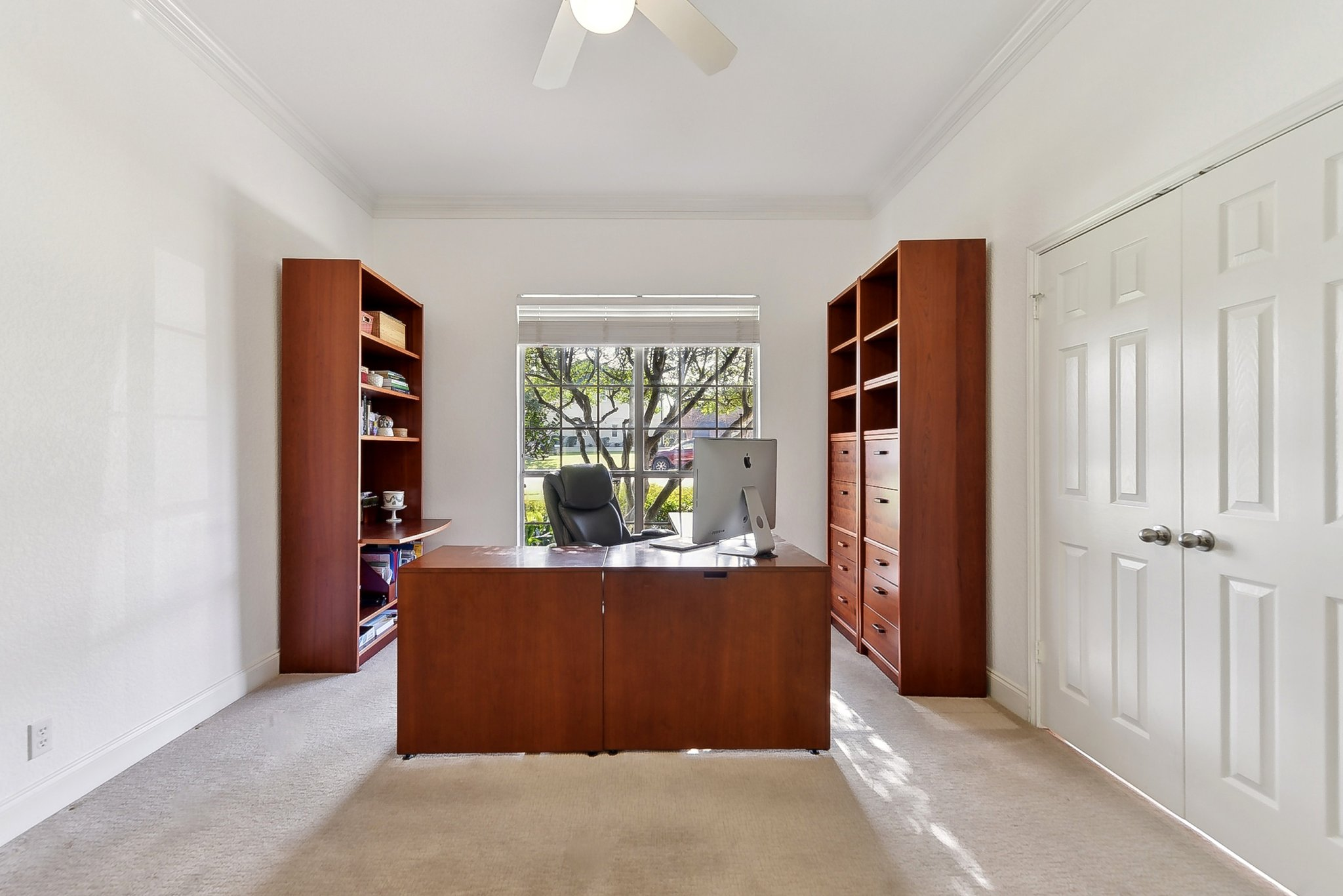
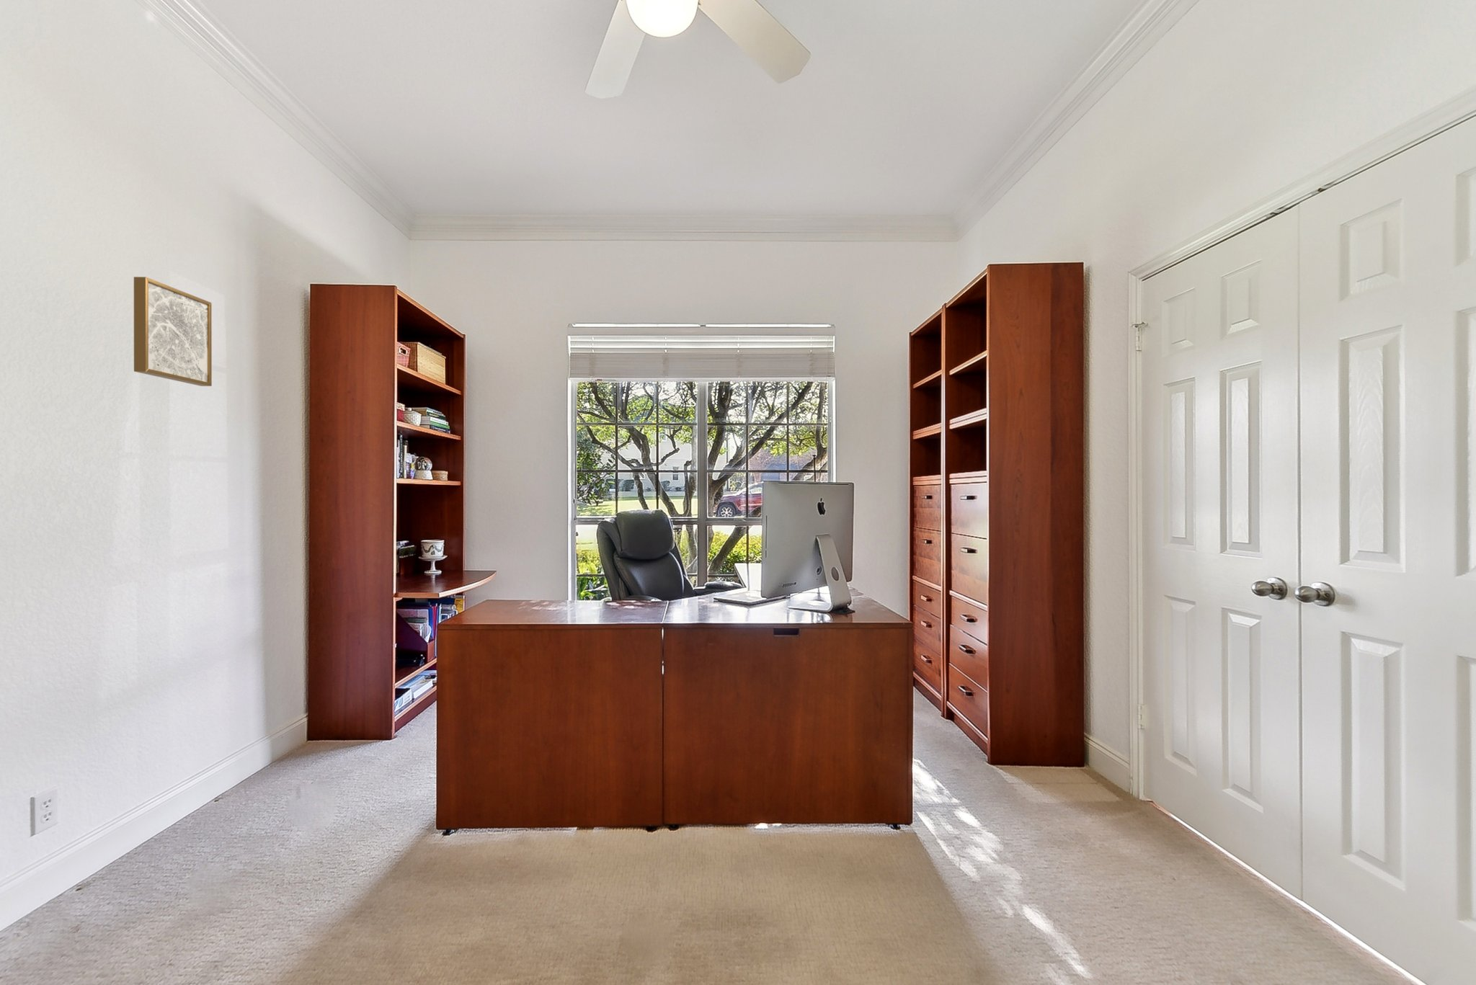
+ wall art [133,276,212,387]
